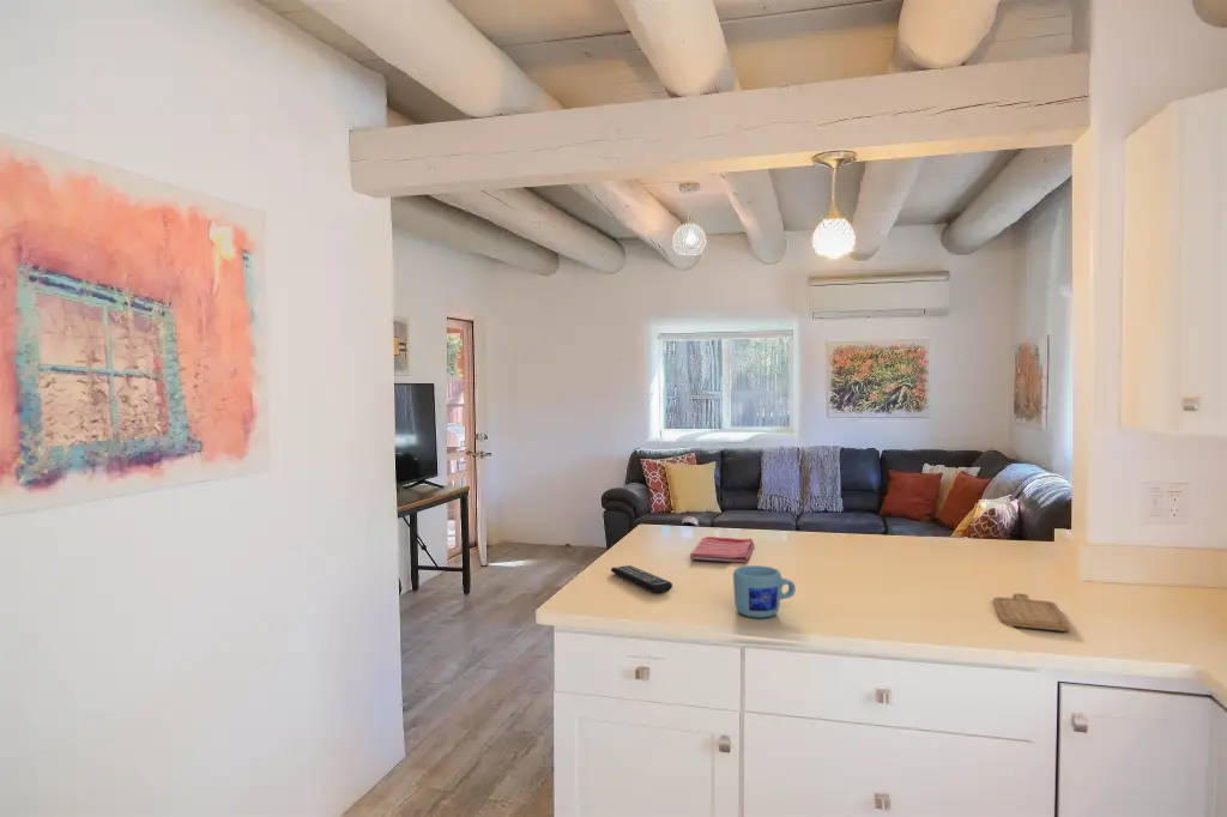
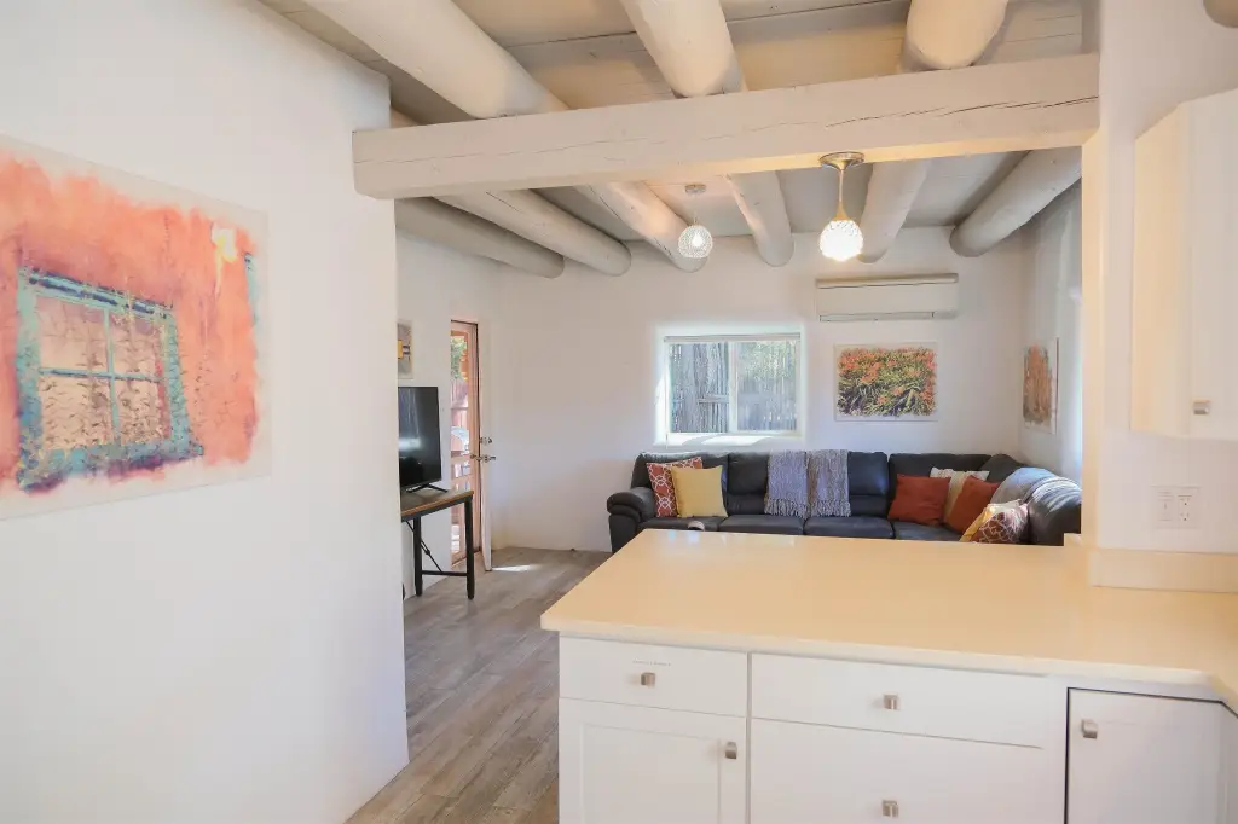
- dish towel [689,535,755,563]
- chopping board [992,592,1070,633]
- mug [732,564,797,619]
- remote control [610,564,673,594]
